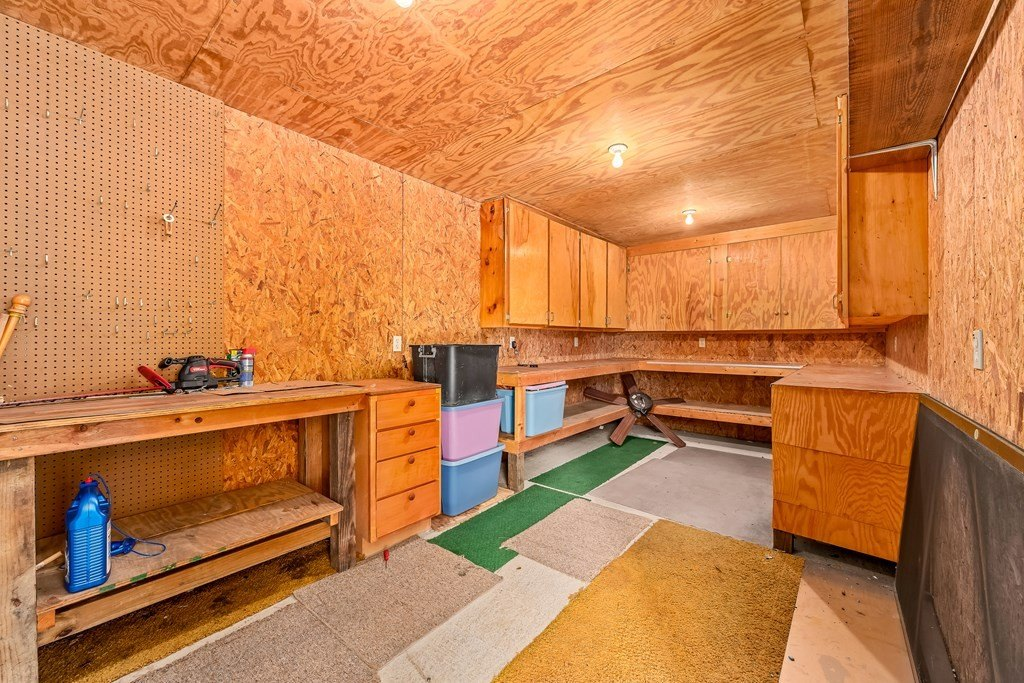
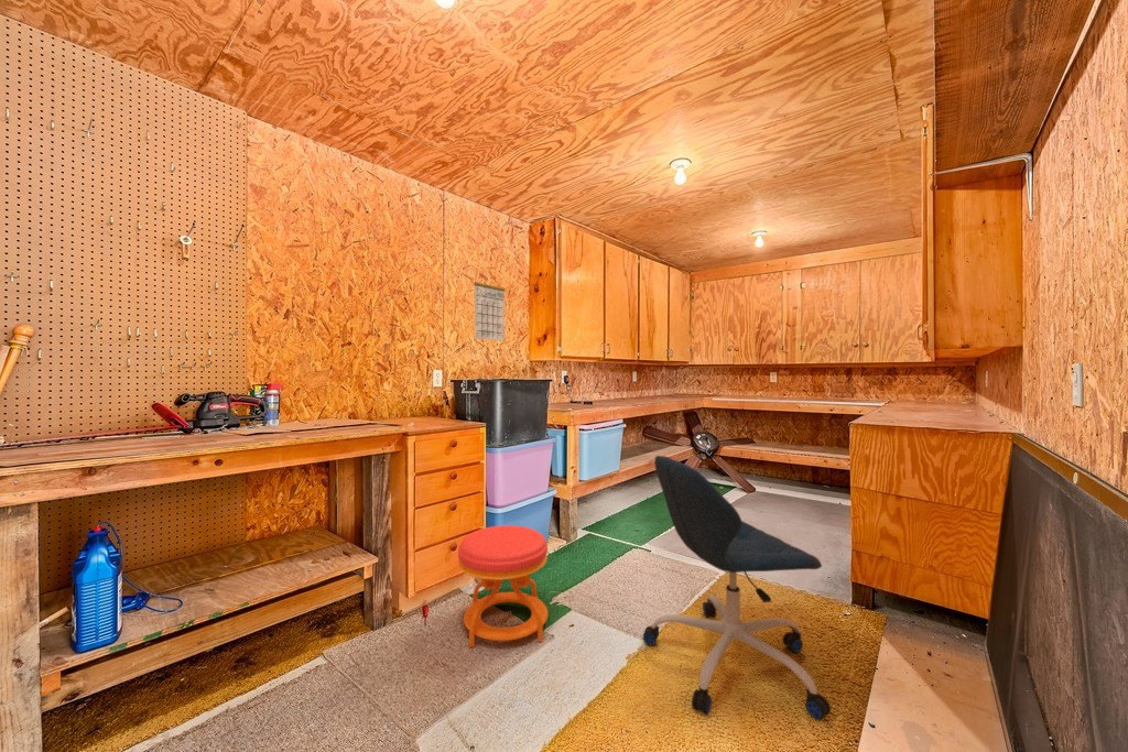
+ office chair [642,455,832,721]
+ calendar [473,272,506,342]
+ stool [457,524,550,649]
